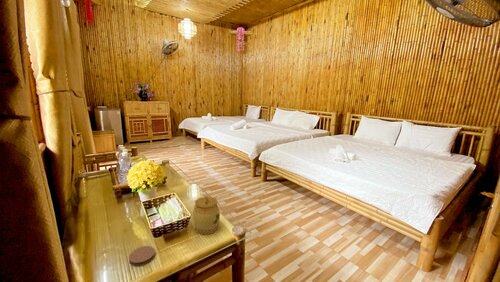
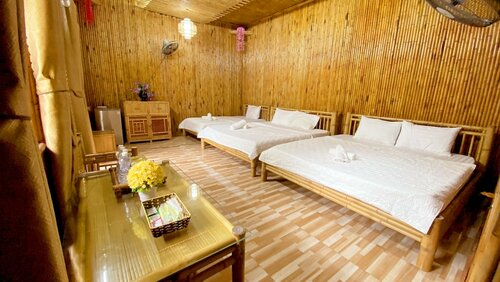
- coaster [128,245,156,267]
- jar [192,195,221,235]
